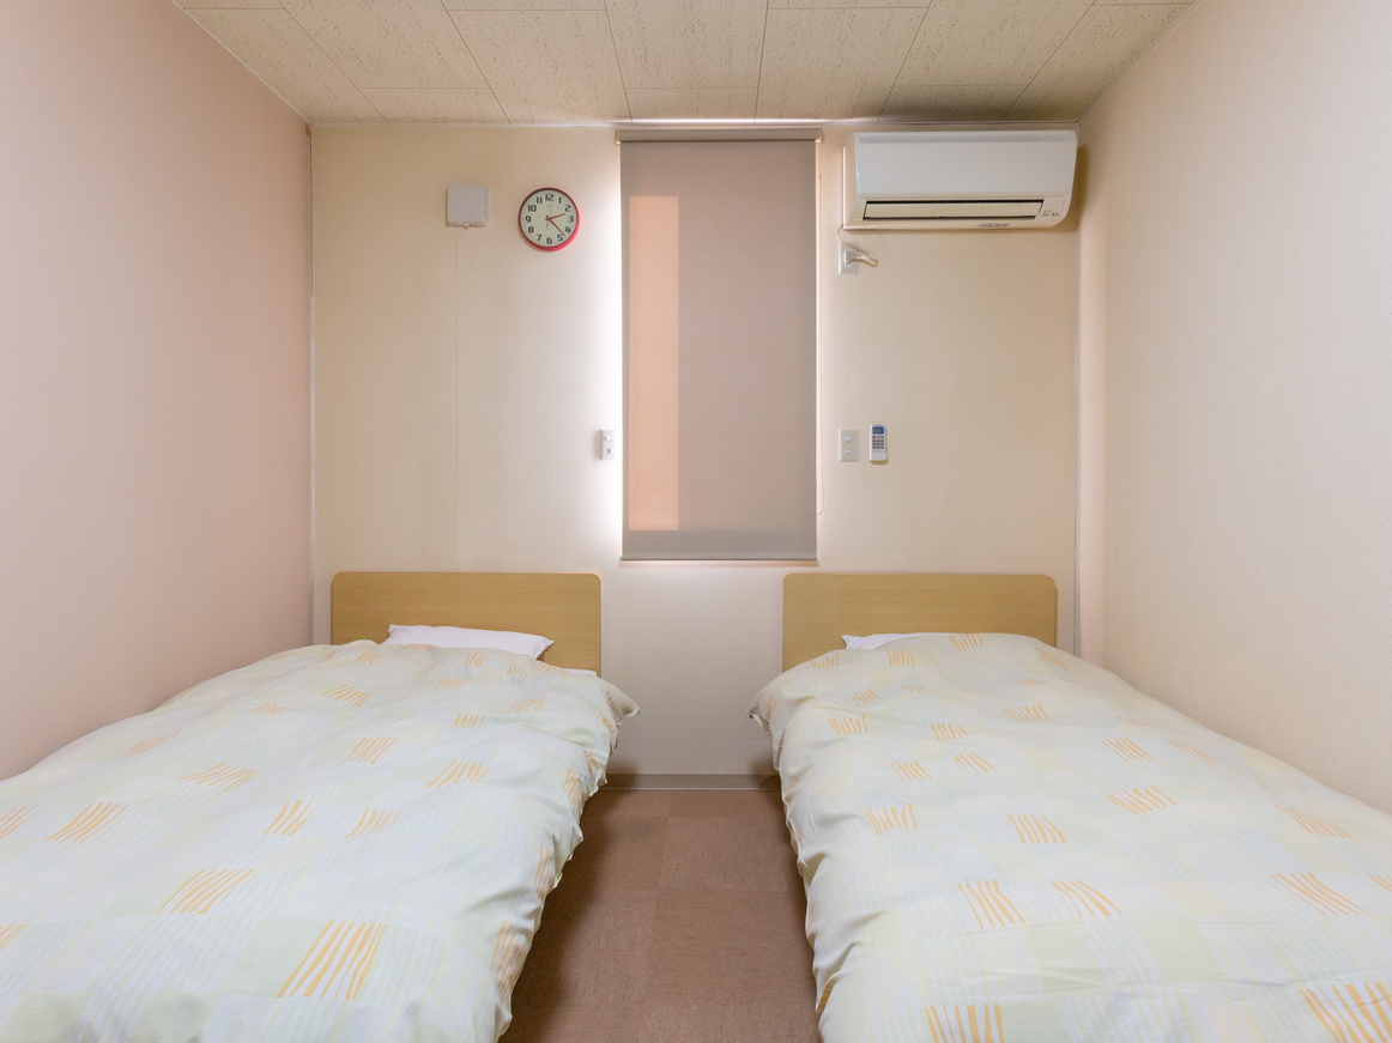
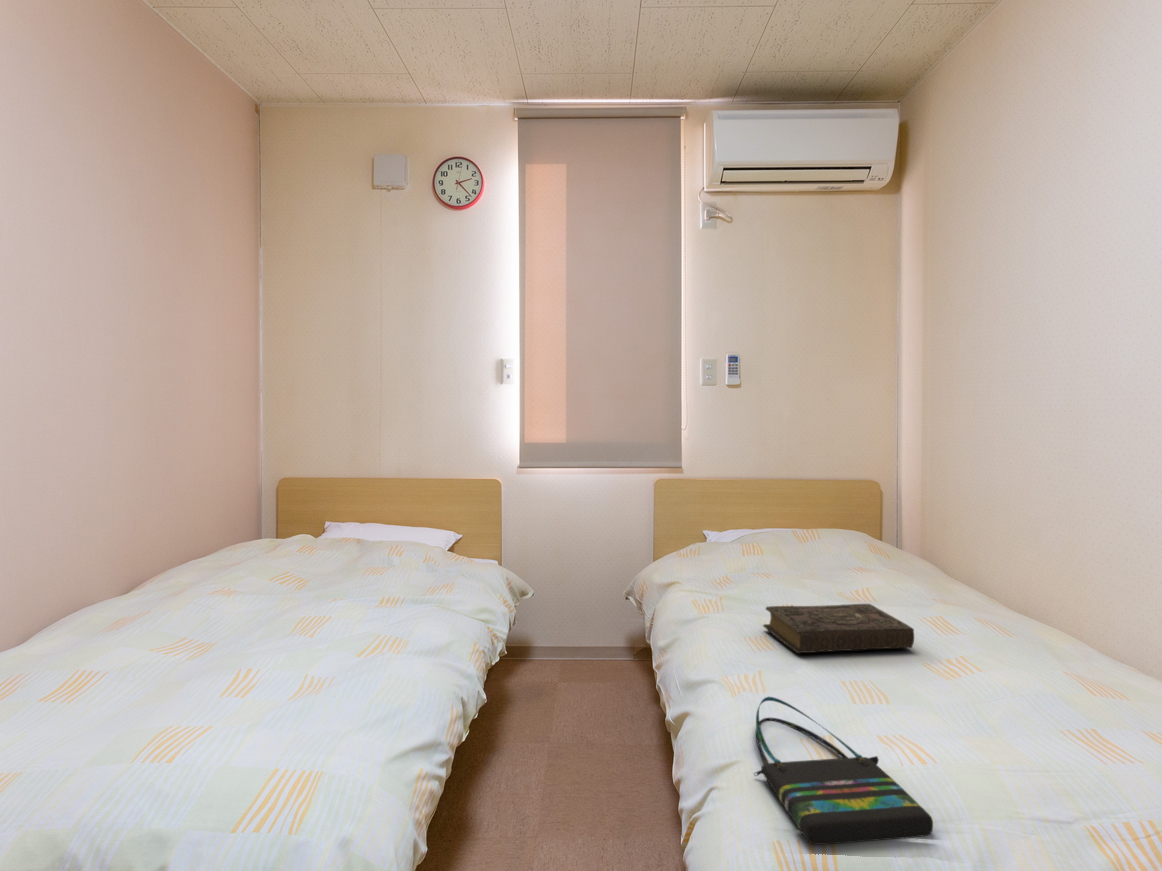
+ tote bag [753,696,934,846]
+ book [762,603,915,654]
